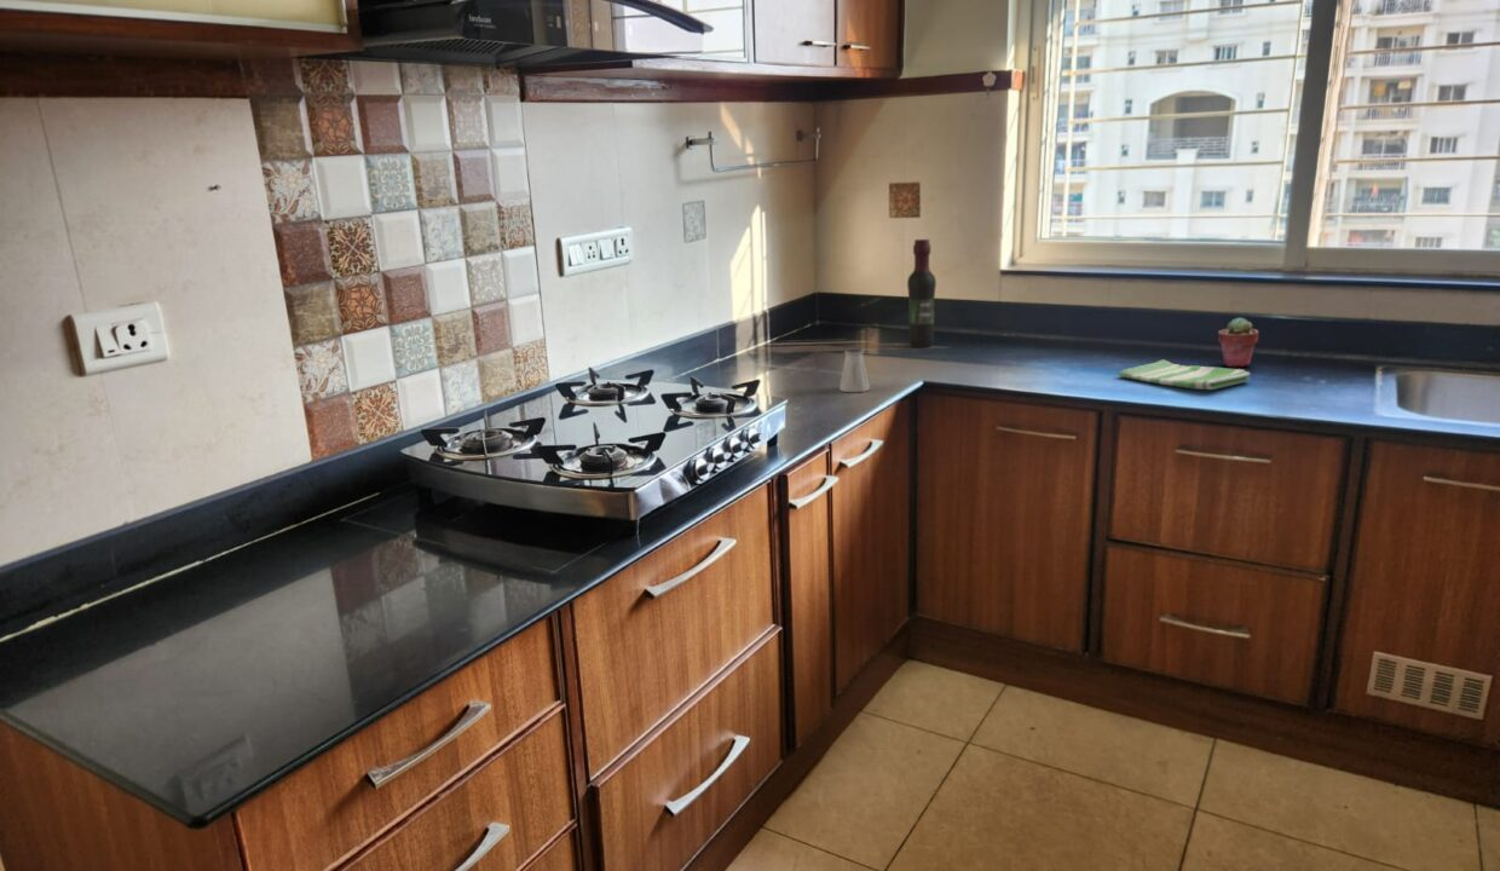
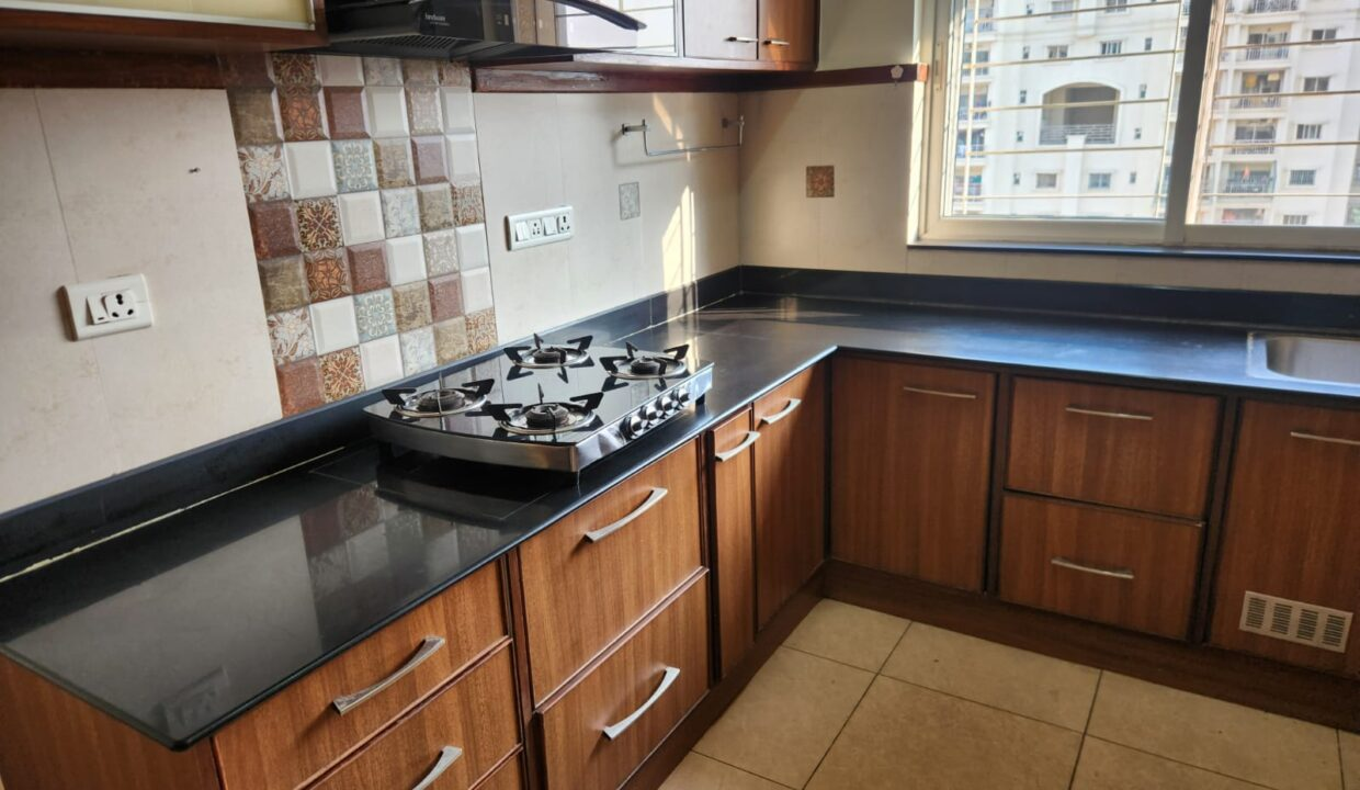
- dish towel [1118,358,1251,391]
- wine bottle [906,238,938,350]
- potted succulent [1217,316,1259,368]
- saltshaker [838,346,871,393]
